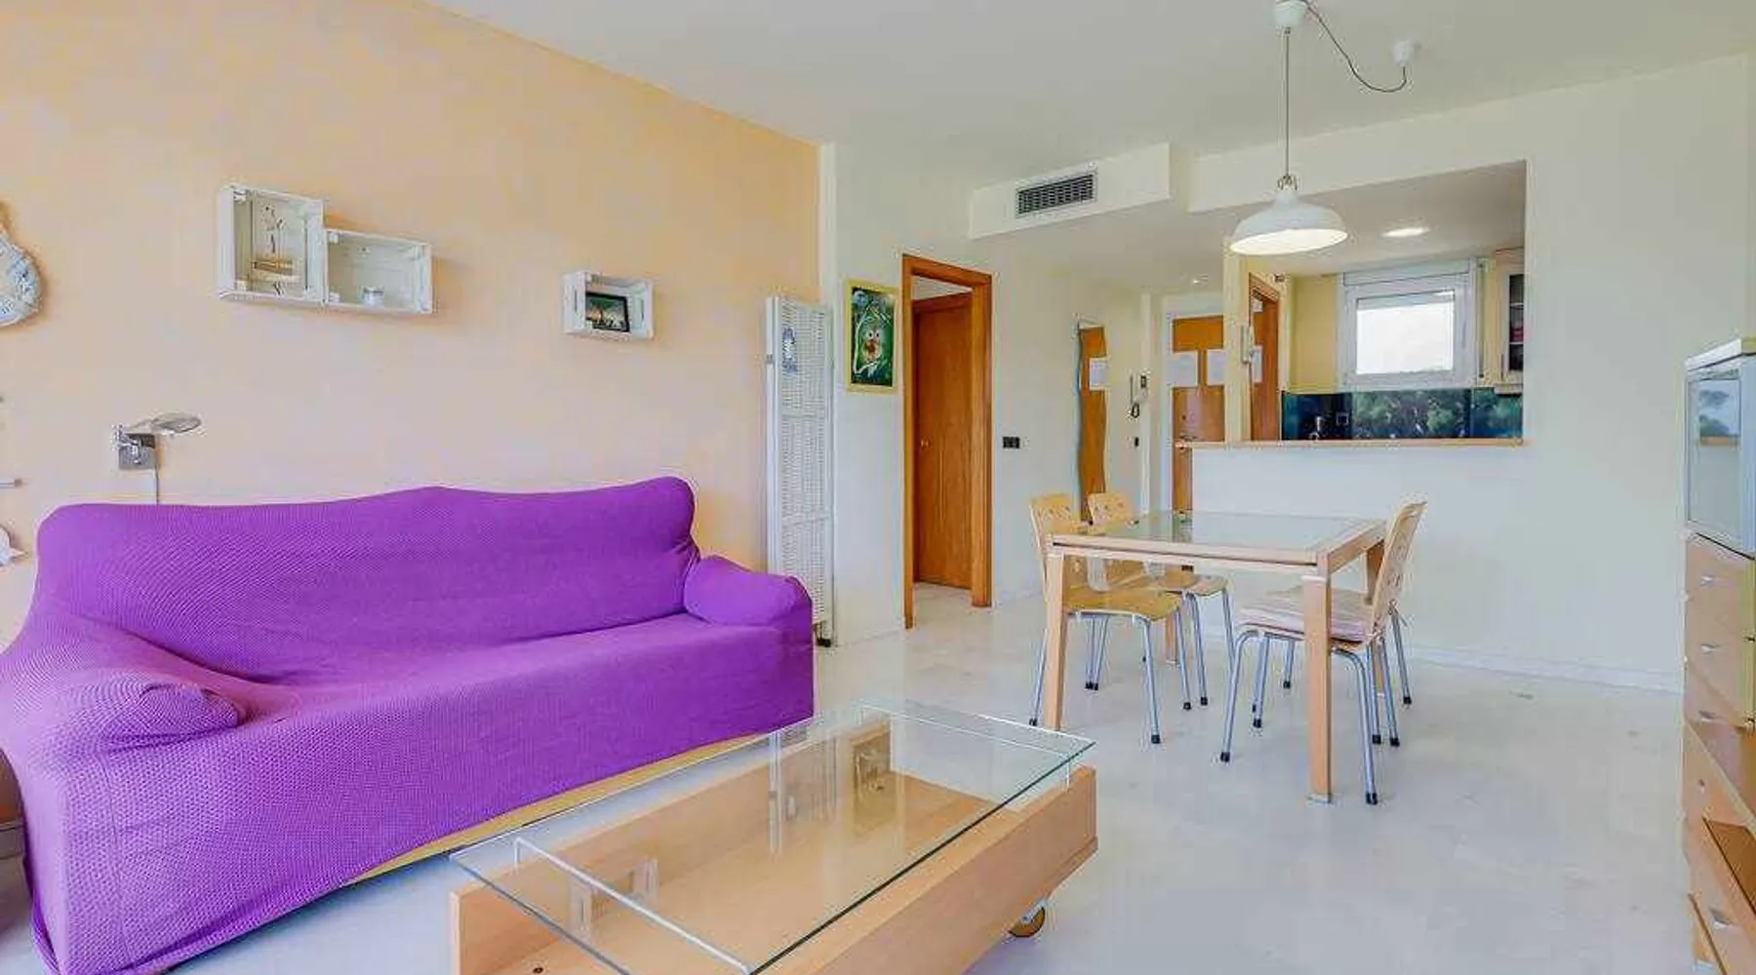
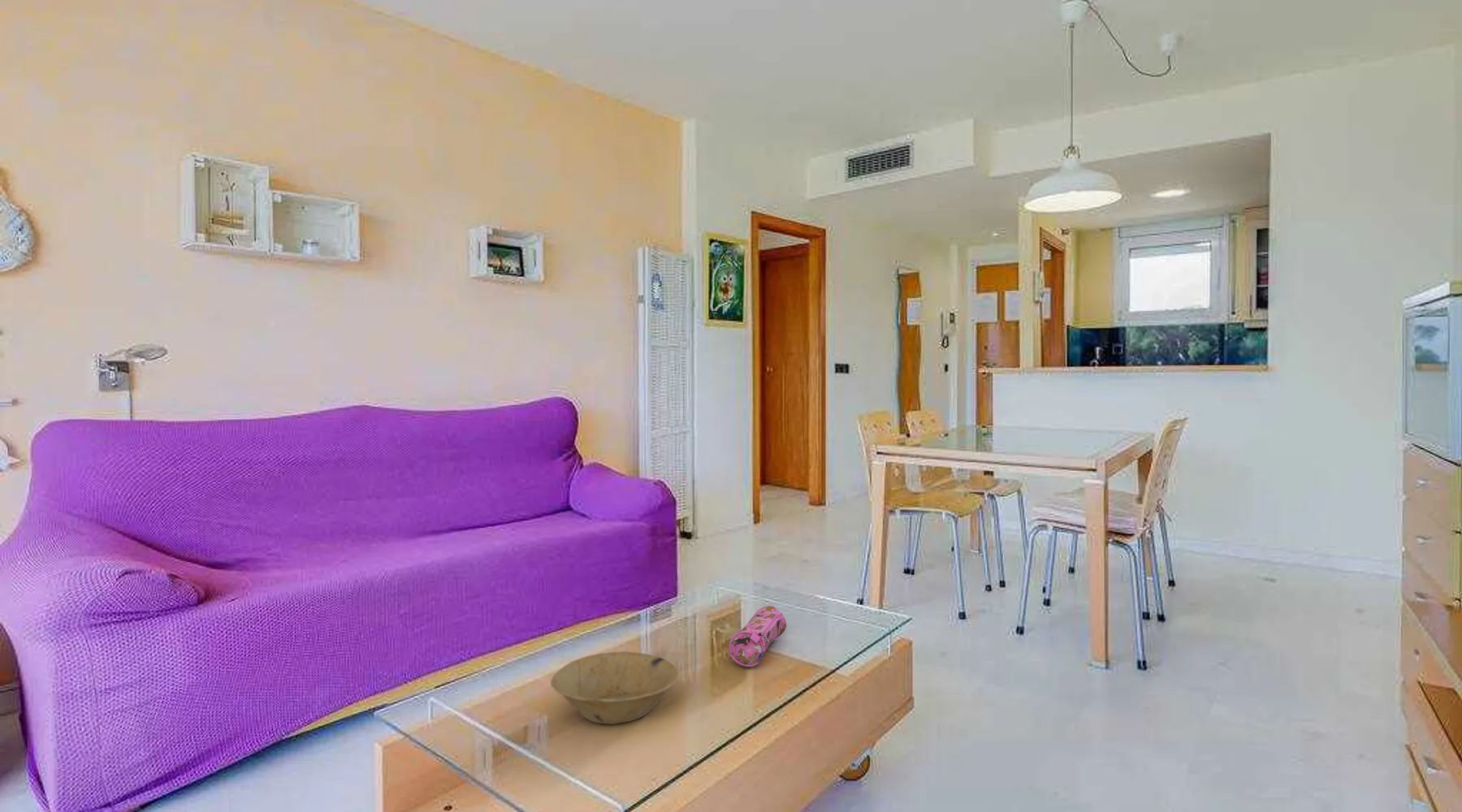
+ pencil case [728,605,787,667]
+ bowl [550,650,680,725]
